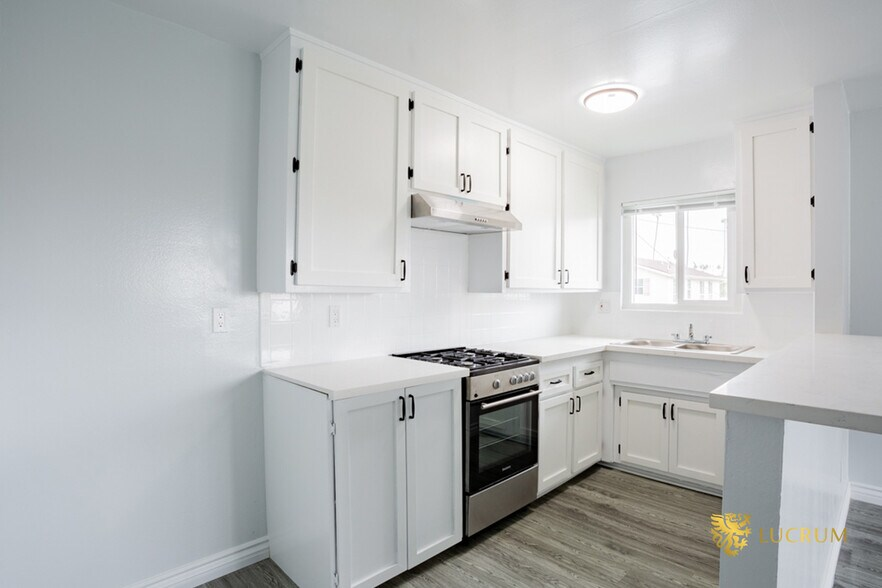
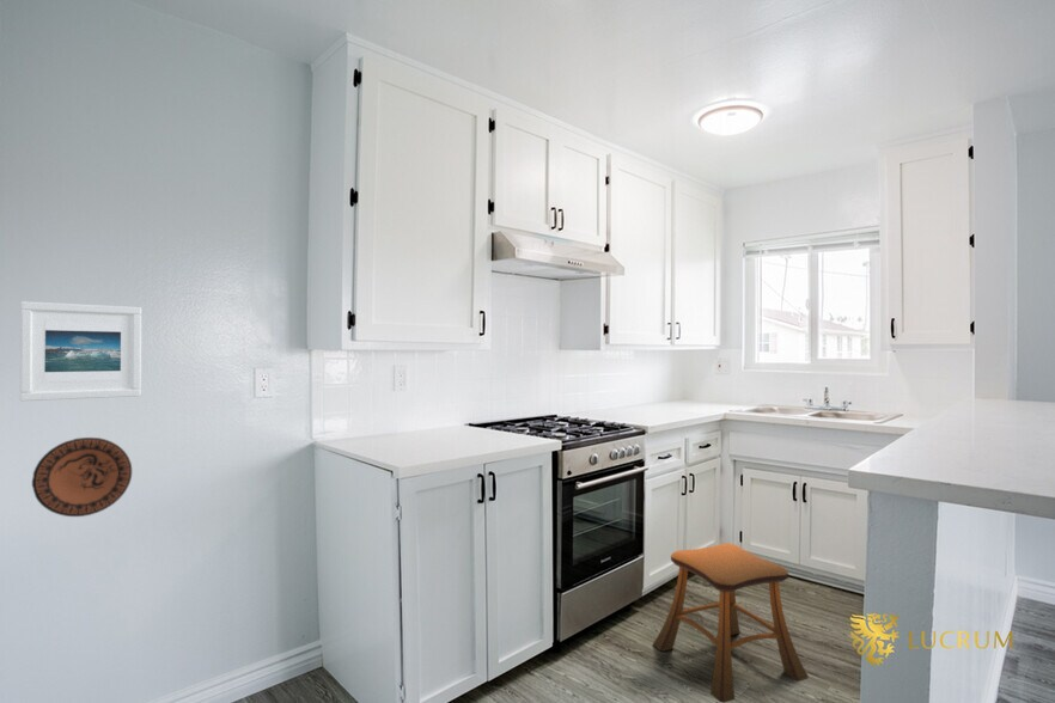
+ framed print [19,300,142,402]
+ stool [652,542,810,703]
+ decorative plate [31,436,133,518]
